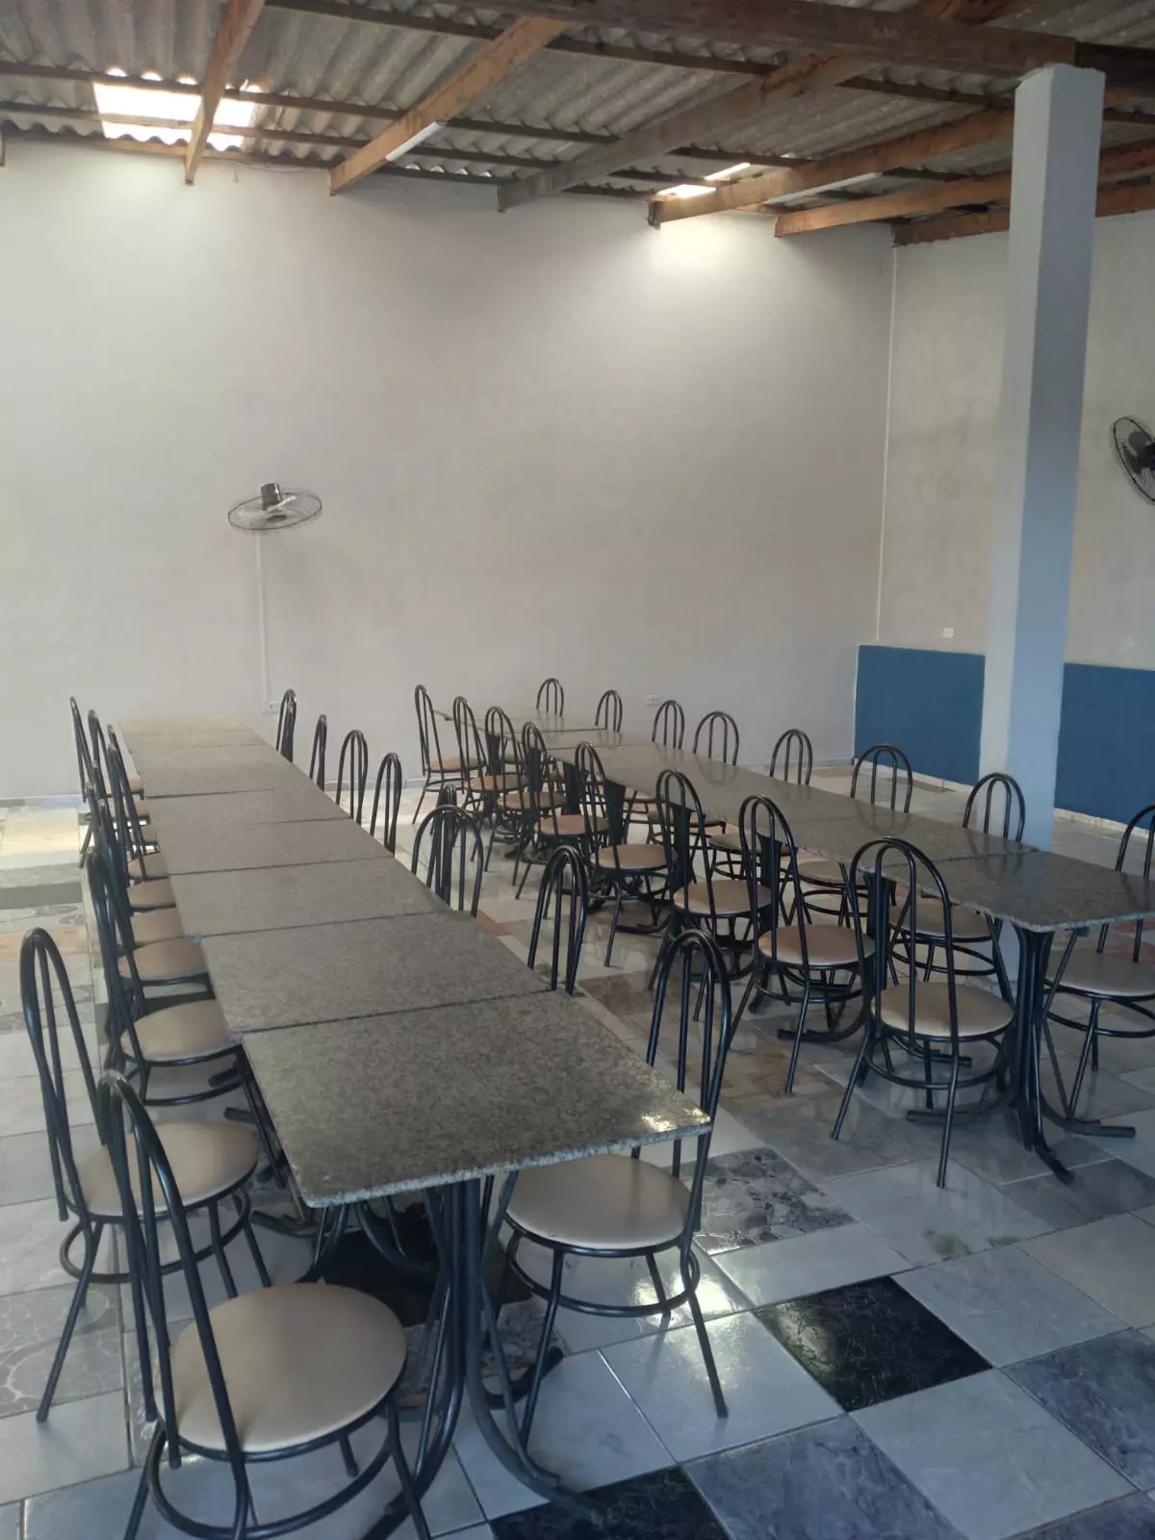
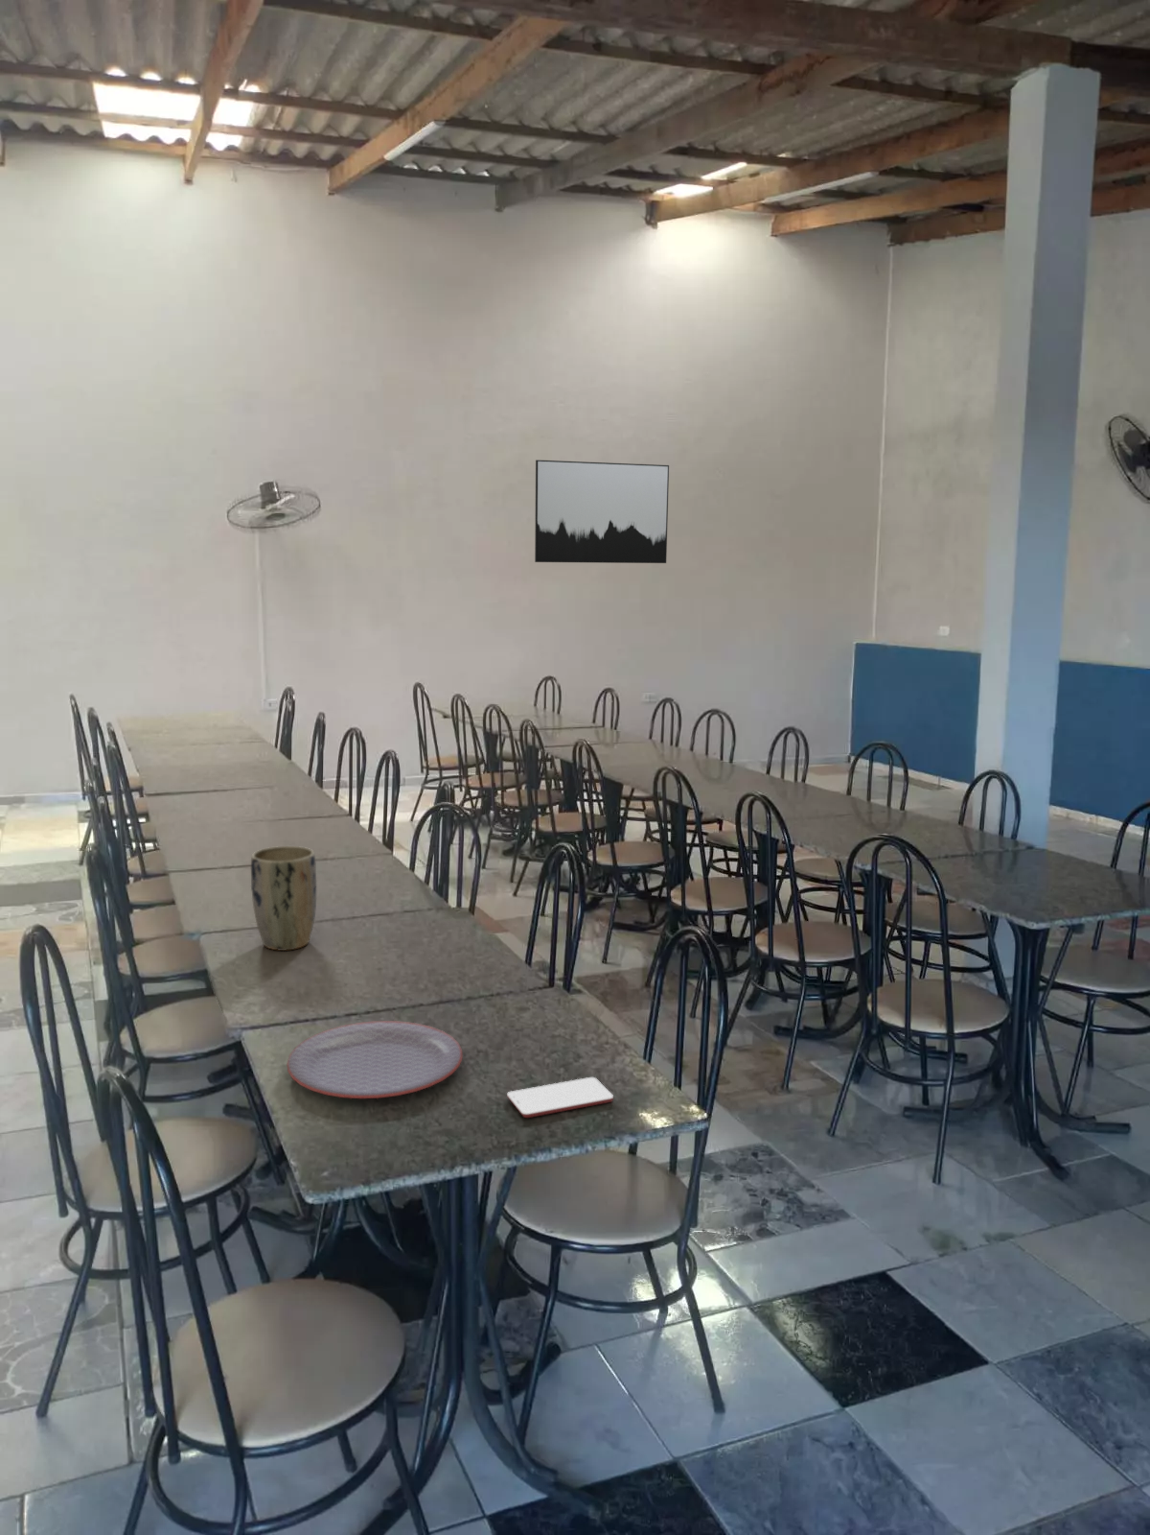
+ plant pot [250,845,318,951]
+ plate [285,1020,463,1100]
+ smartphone [506,1077,615,1119]
+ wall art [534,459,670,564]
